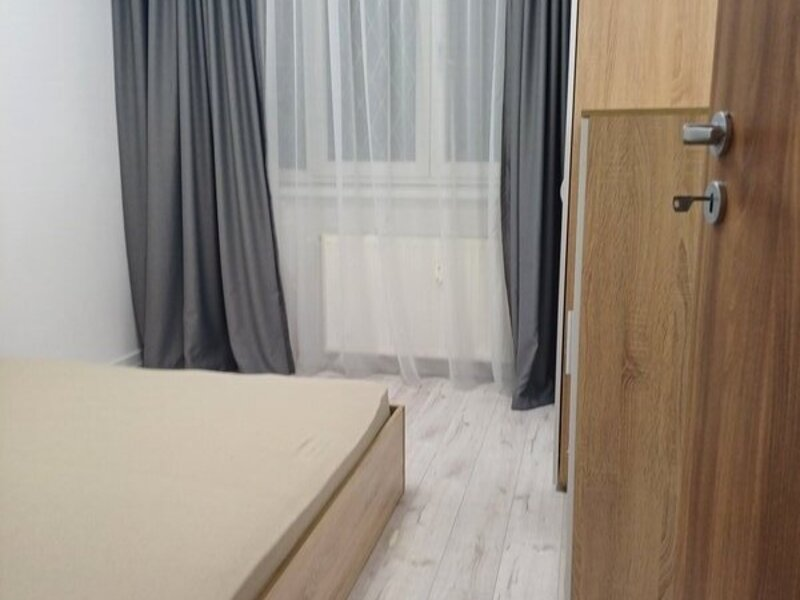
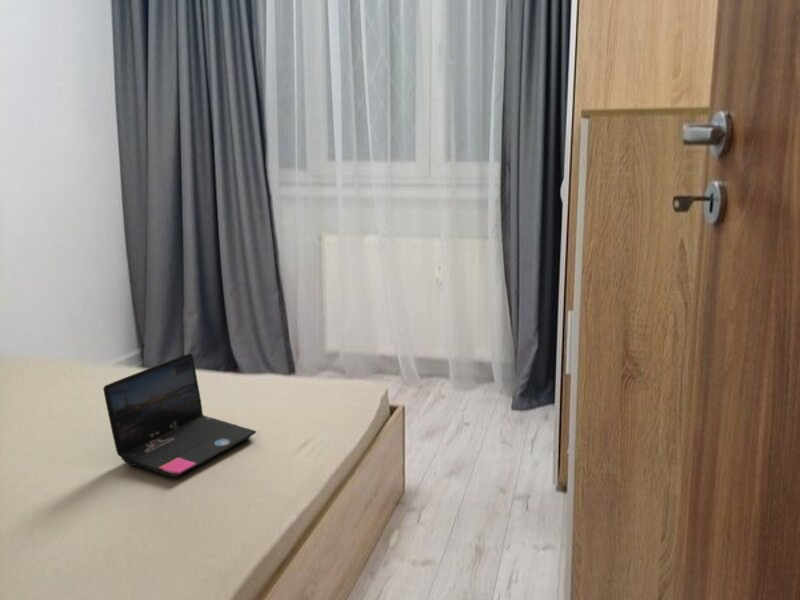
+ laptop [102,352,257,478]
